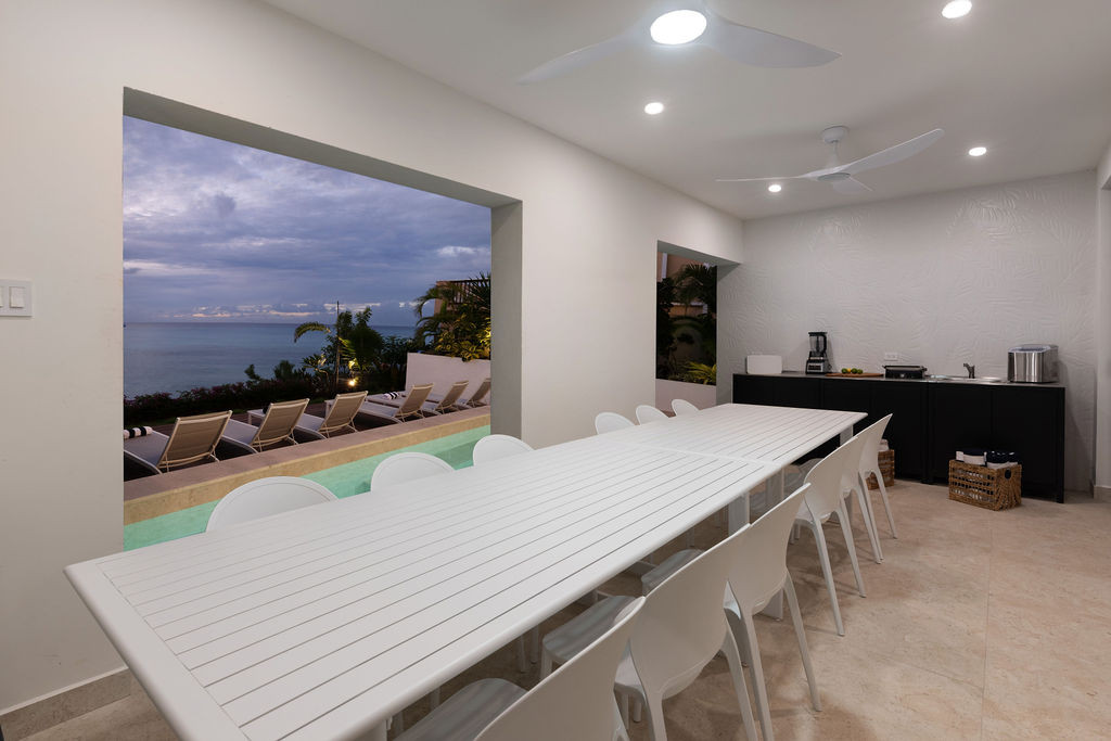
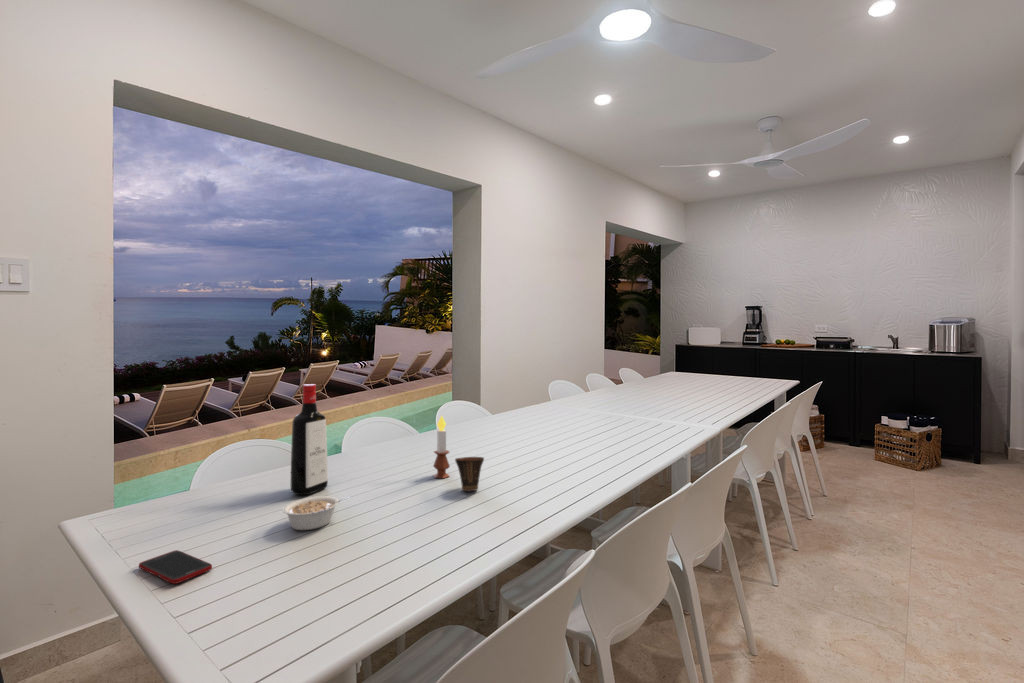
+ liquor bottle [290,383,329,496]
+ cell phone [138,549,213,585]
+ cup [454,456,485,492]
+ legume [281,495,351,531]
+ candle [432,414,451,479]
